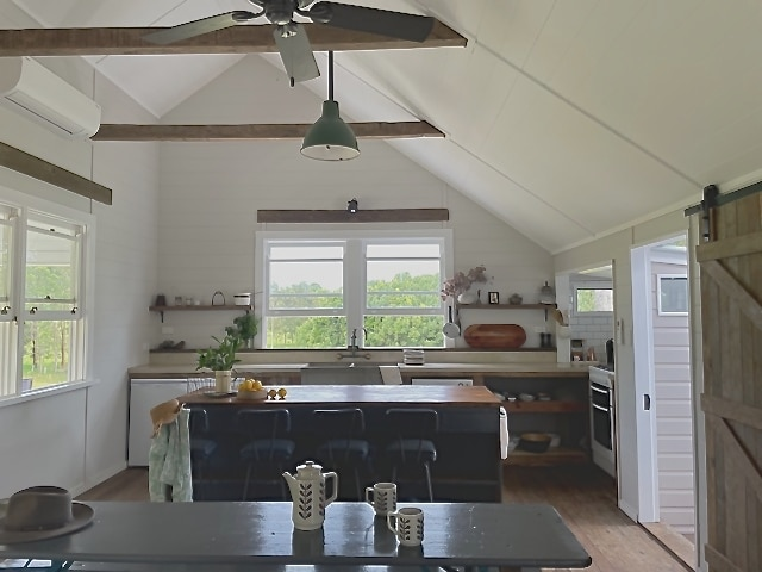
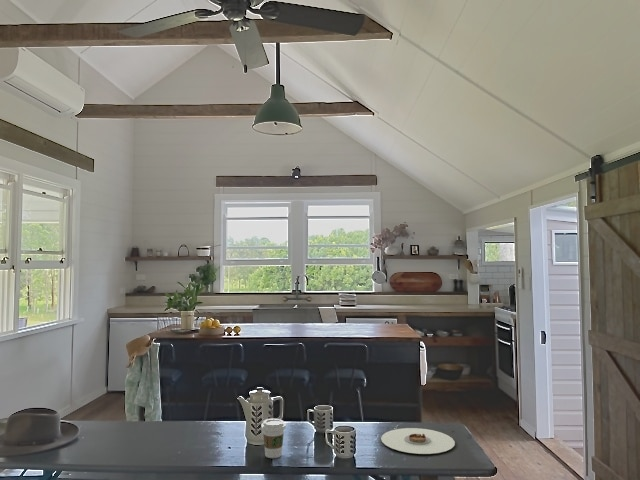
+ plate [380,427,456,455]
+ coffee cup [260,418,287,459]
